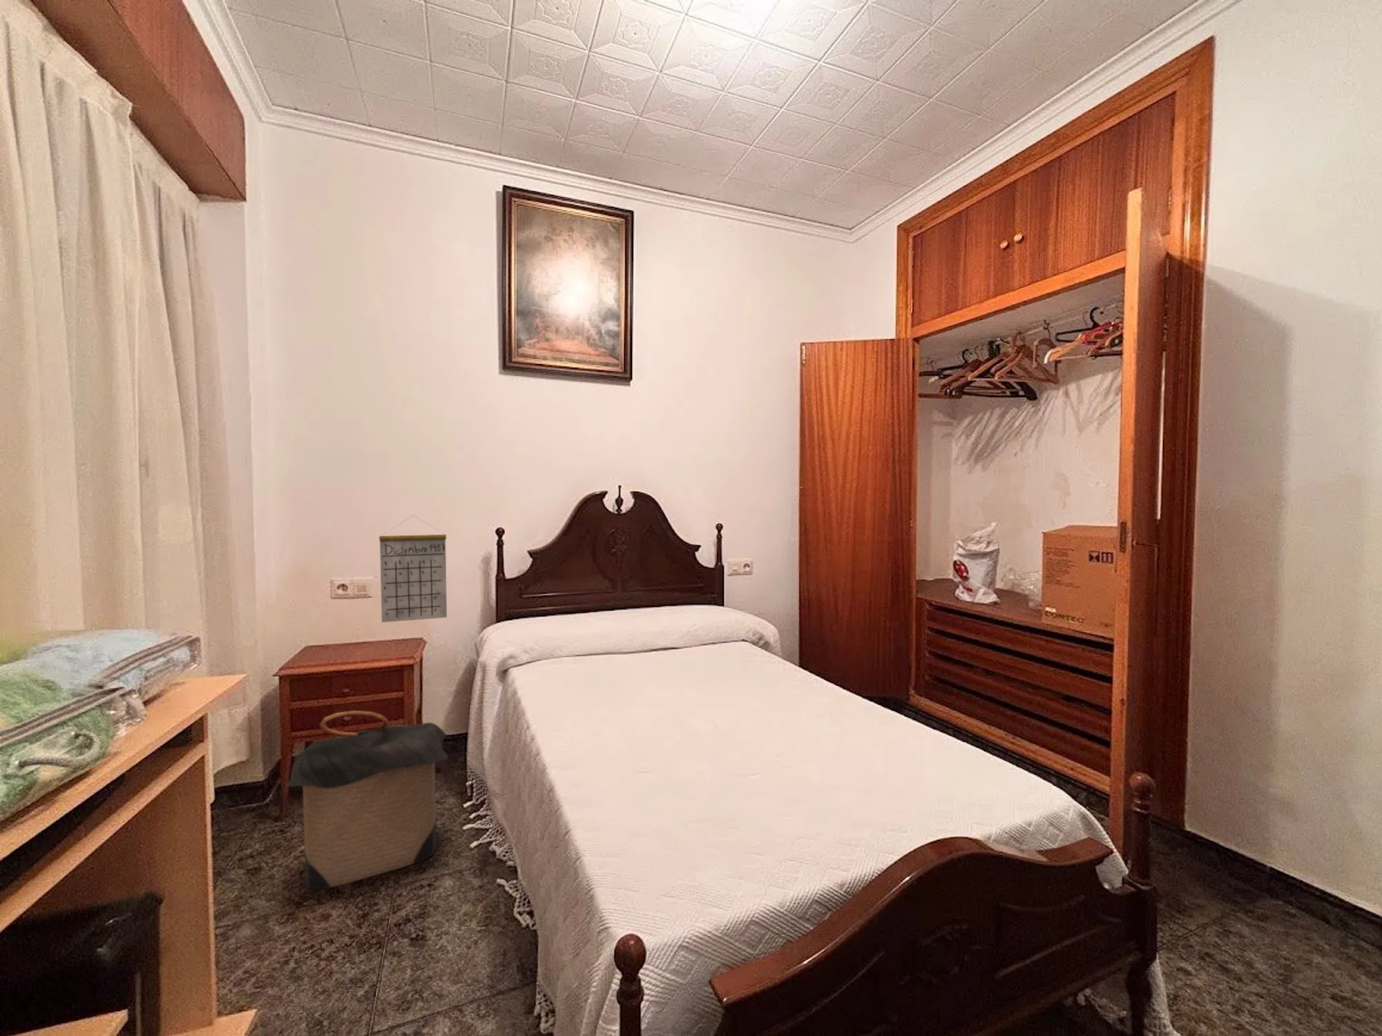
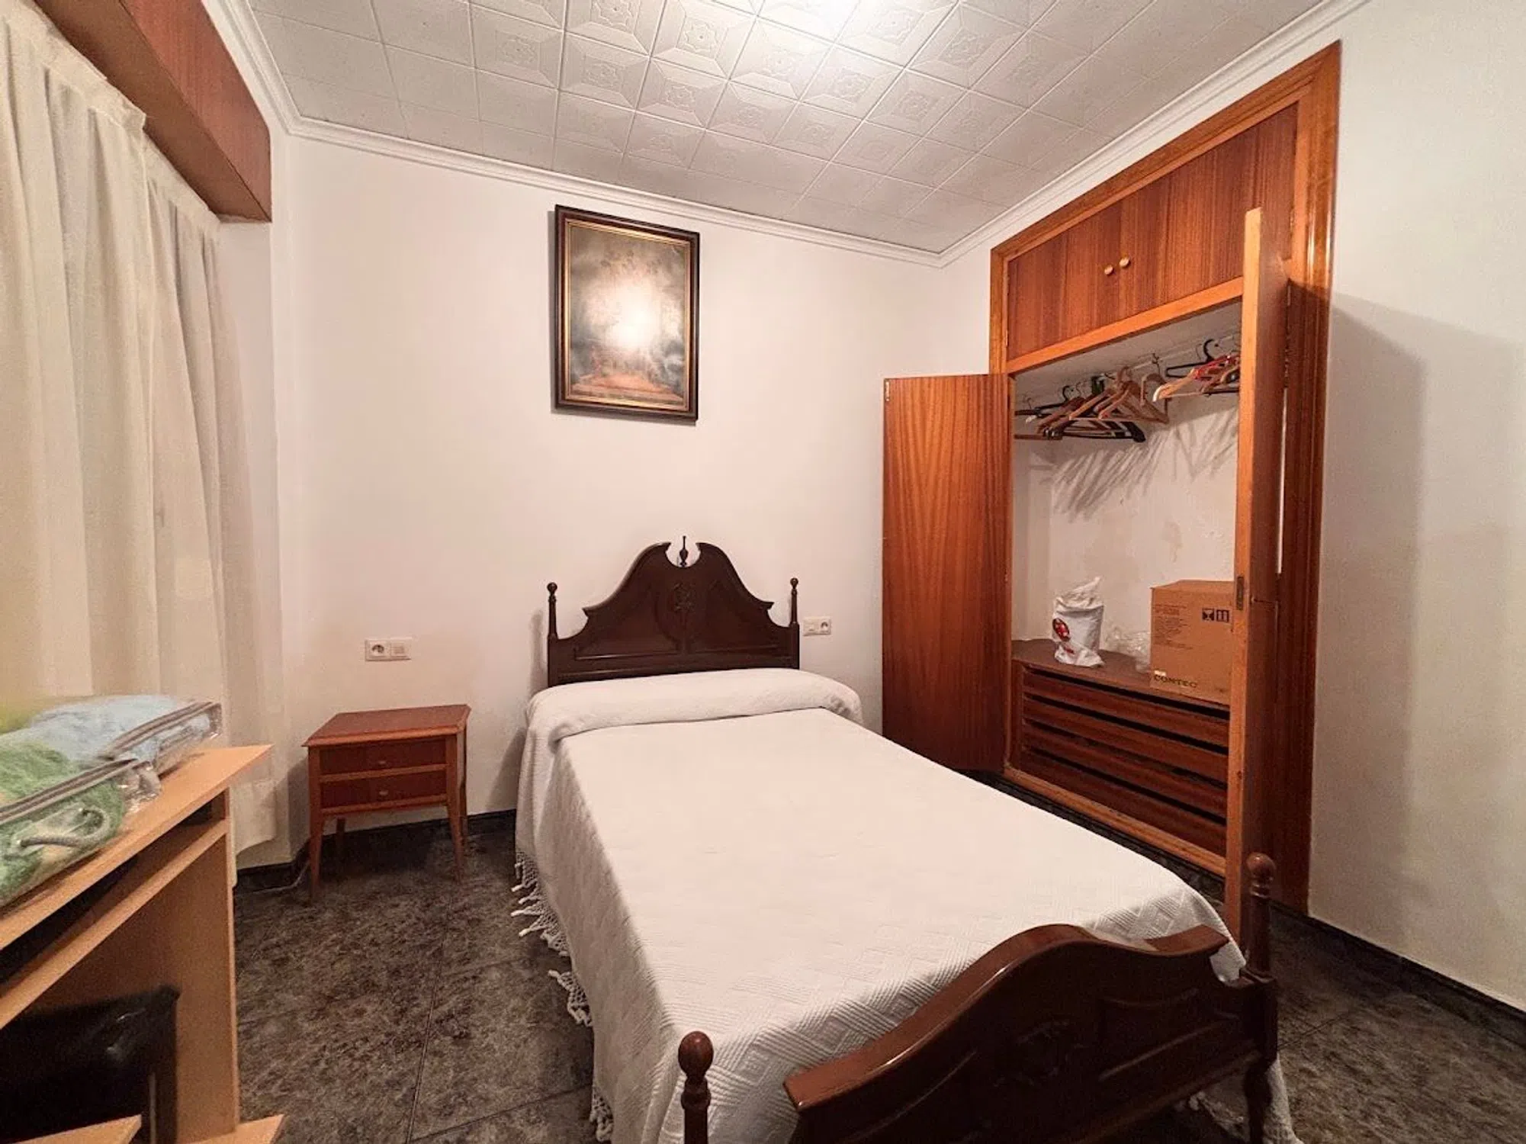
- calendar [379,515,447,622]
- laundry hamper [285,710,449,889]
